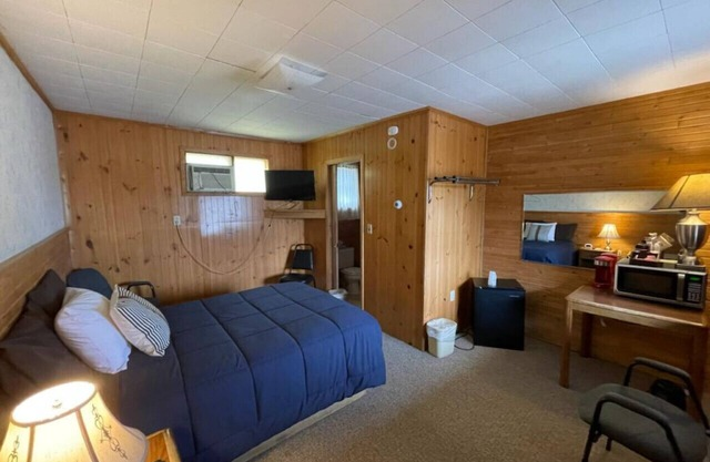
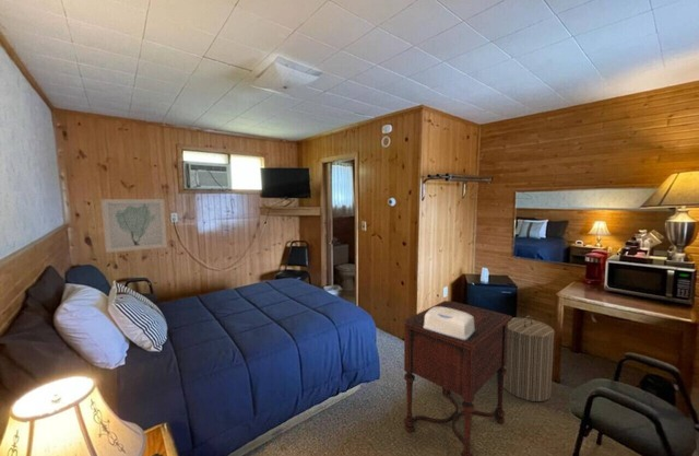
+ tissue box [424,307,475,340]
+ laundry hamper [503,315,556,402]
+ wall art [100,198,168,254]
+ side table [403,300,513,456]
